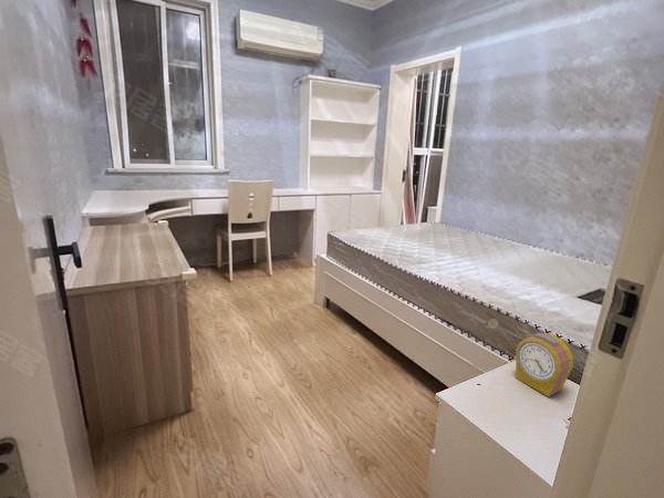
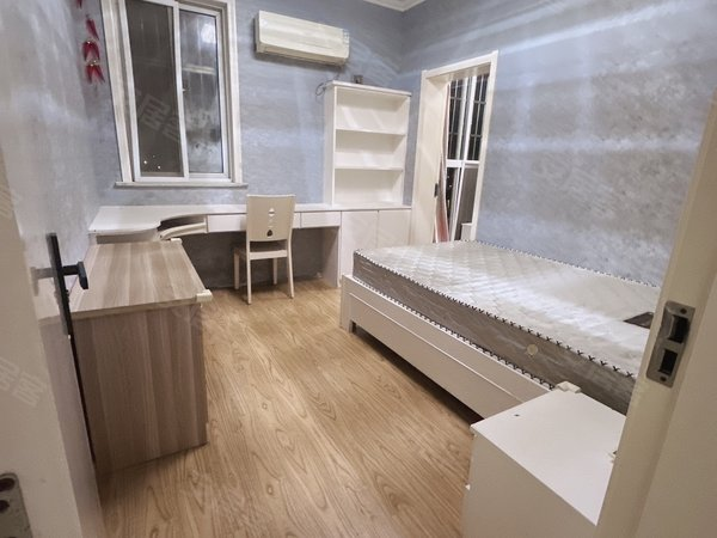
- alarm clock [515,332,574,397]
